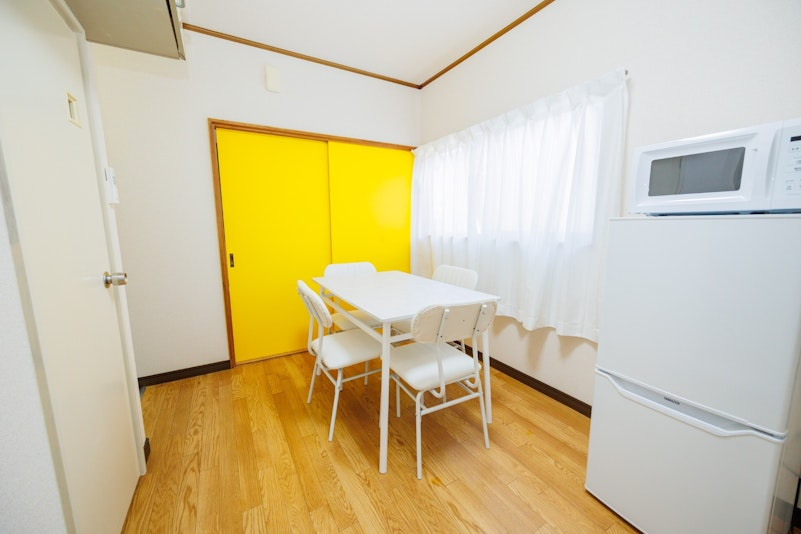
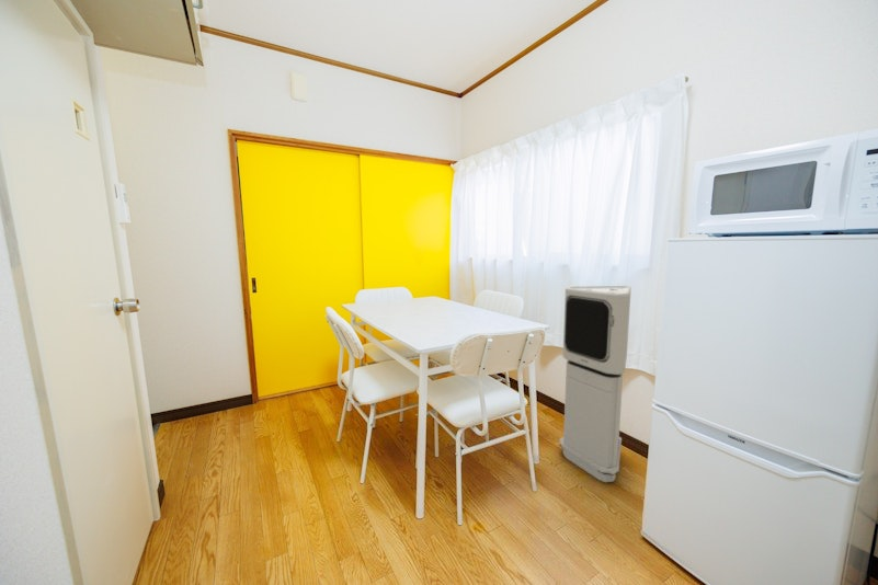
+ air purifier [558,285,632,483]
